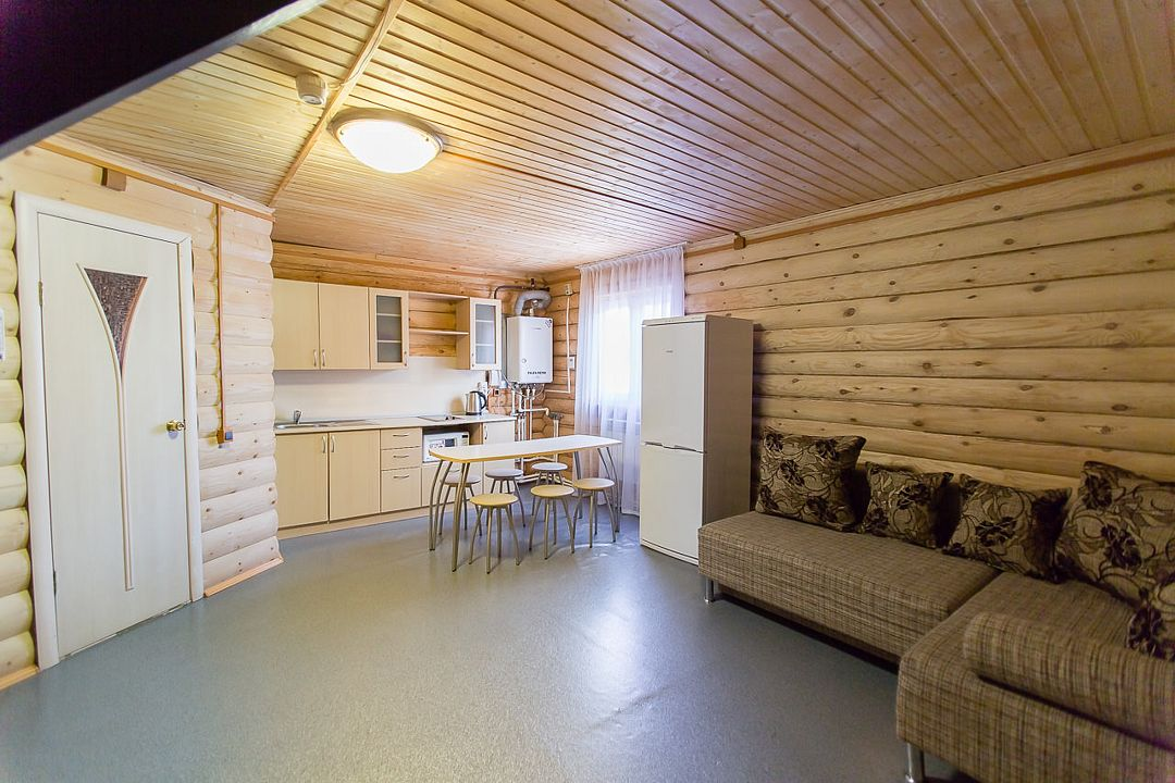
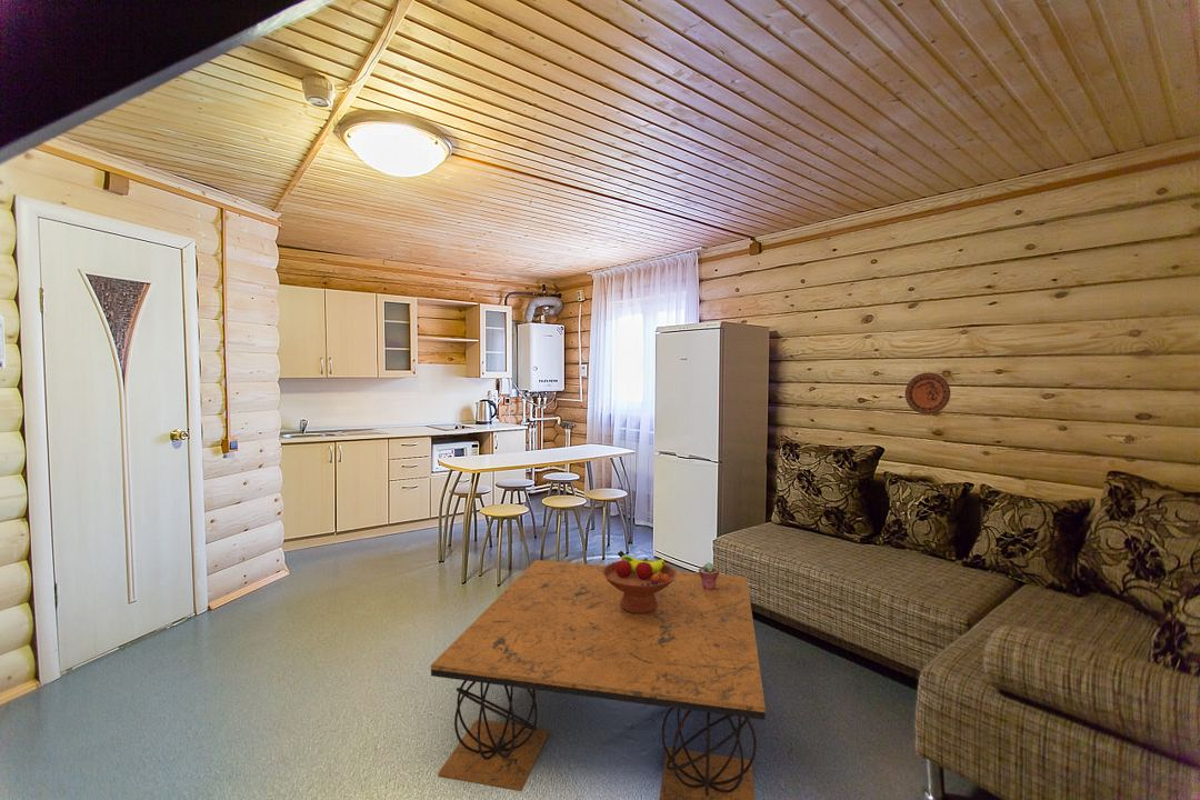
+ fruit bowl [602,550,677,613]
+ potted succulent [698,561,720,590]
+ decorative plate [904,372,951,416]
+ coffee table [430,559,767,800]
